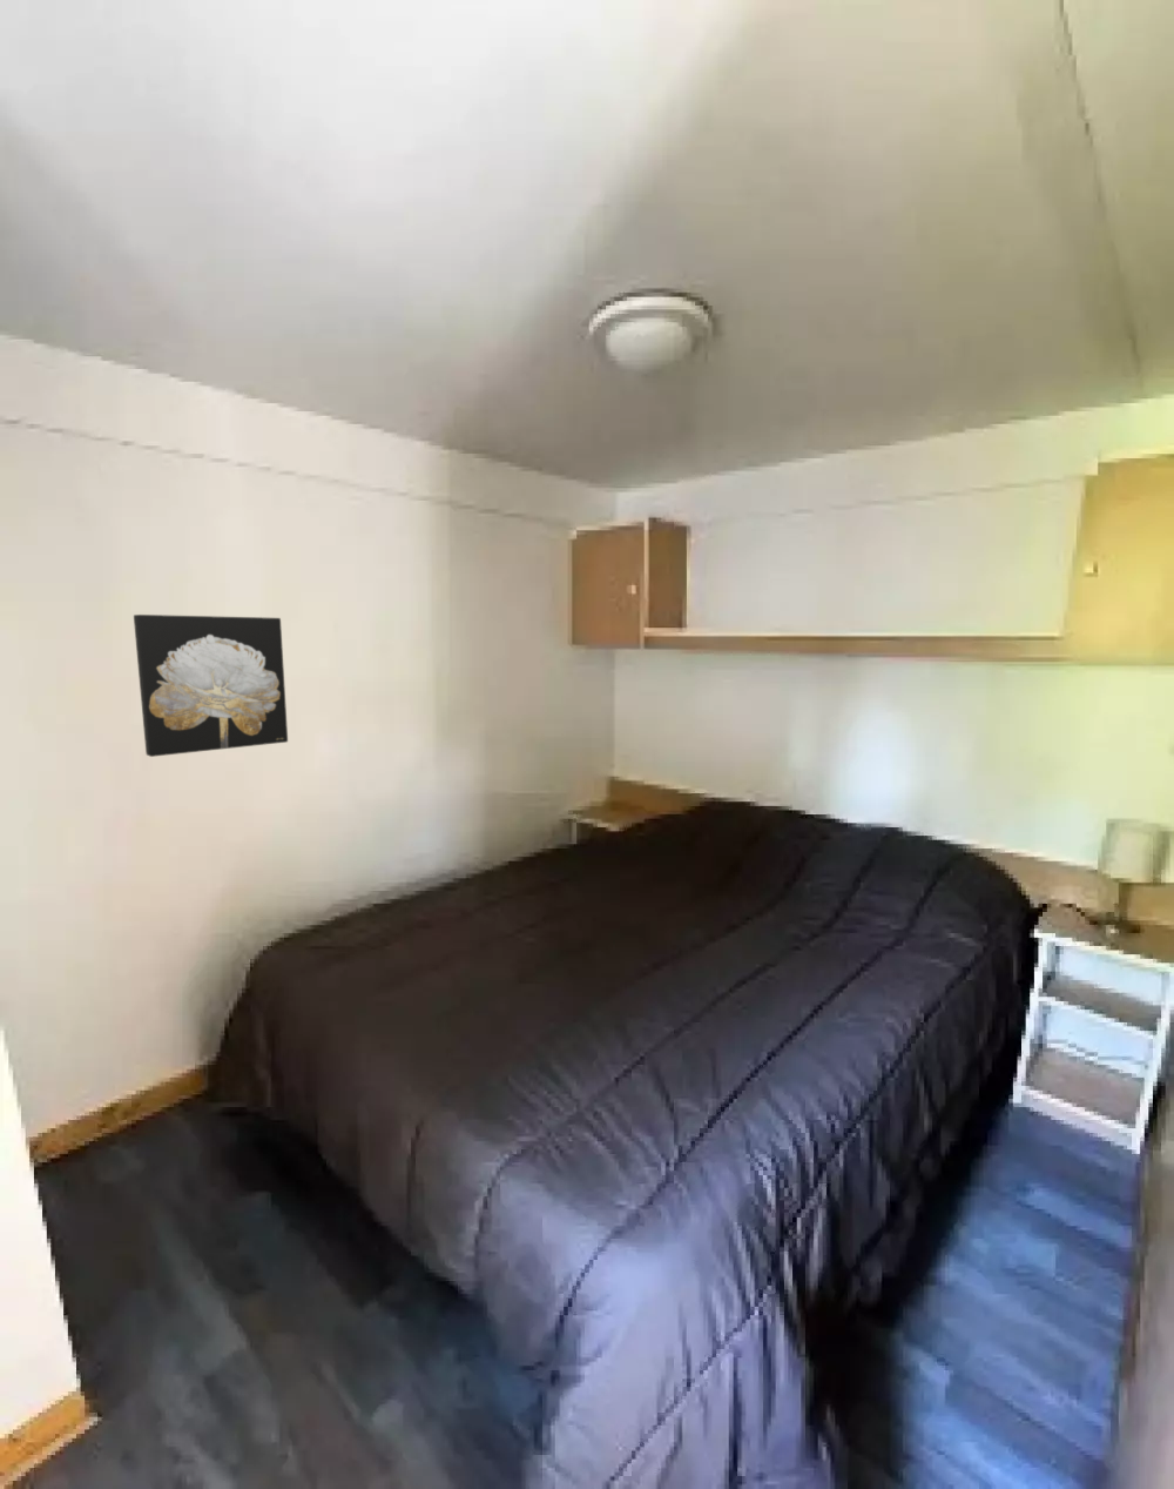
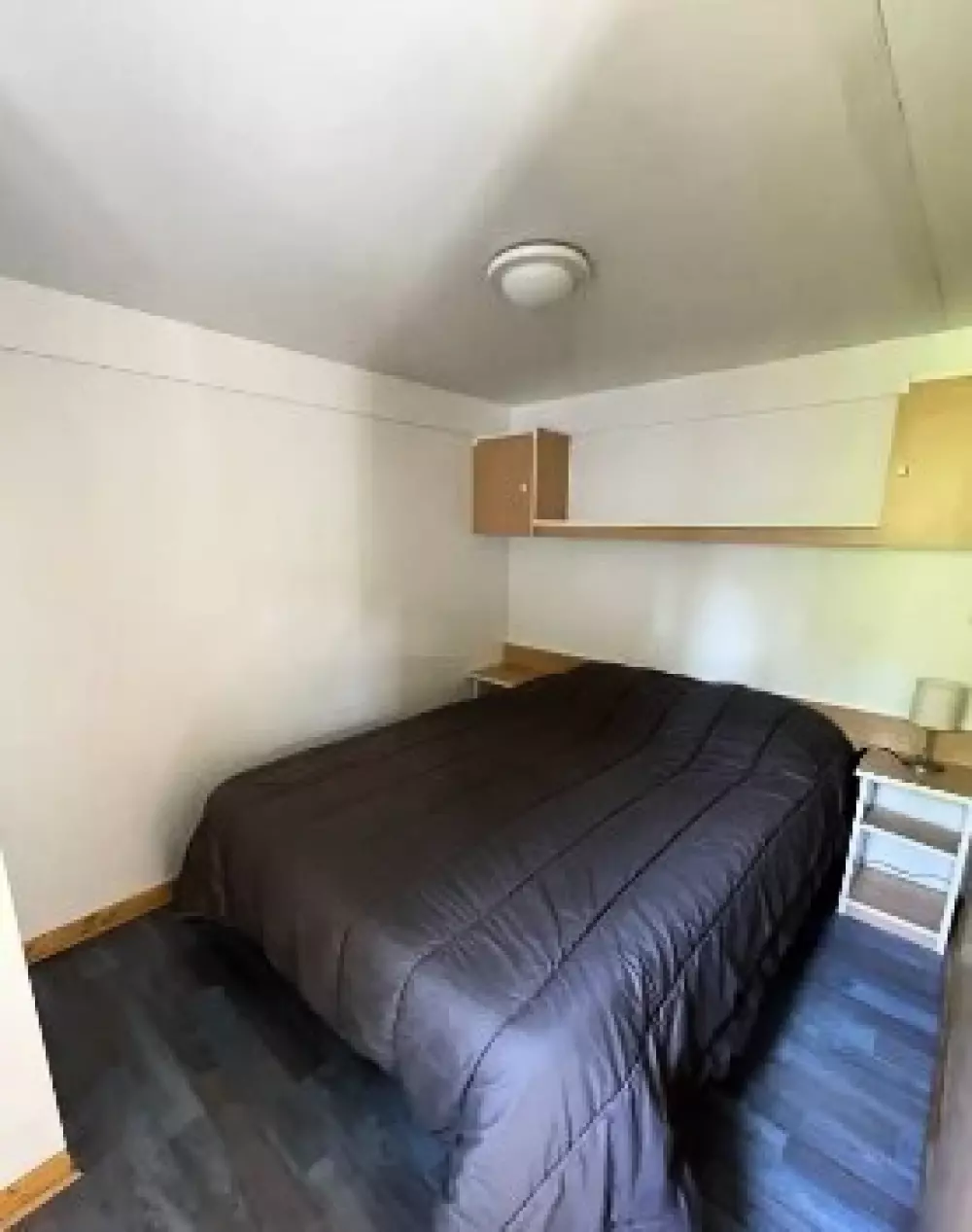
- wall art [133,614,289,758]
